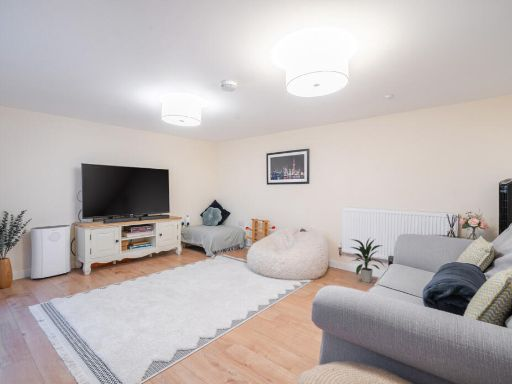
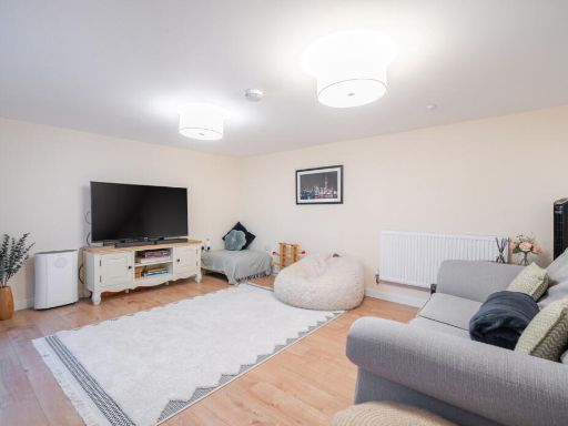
- indoor plant [349,236,385,284]
